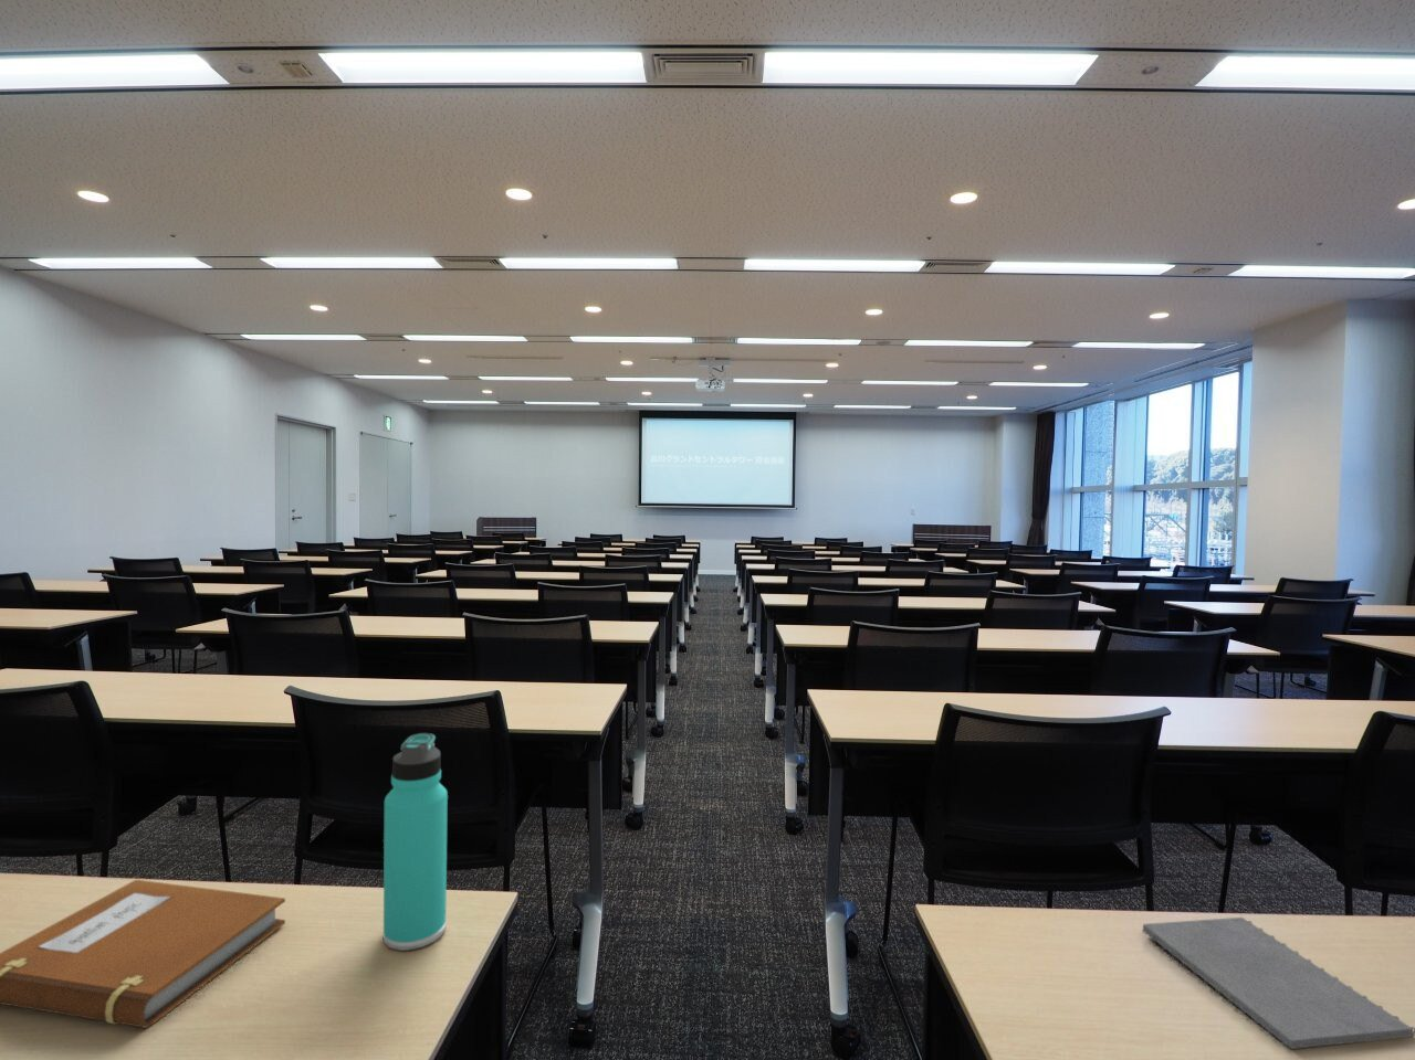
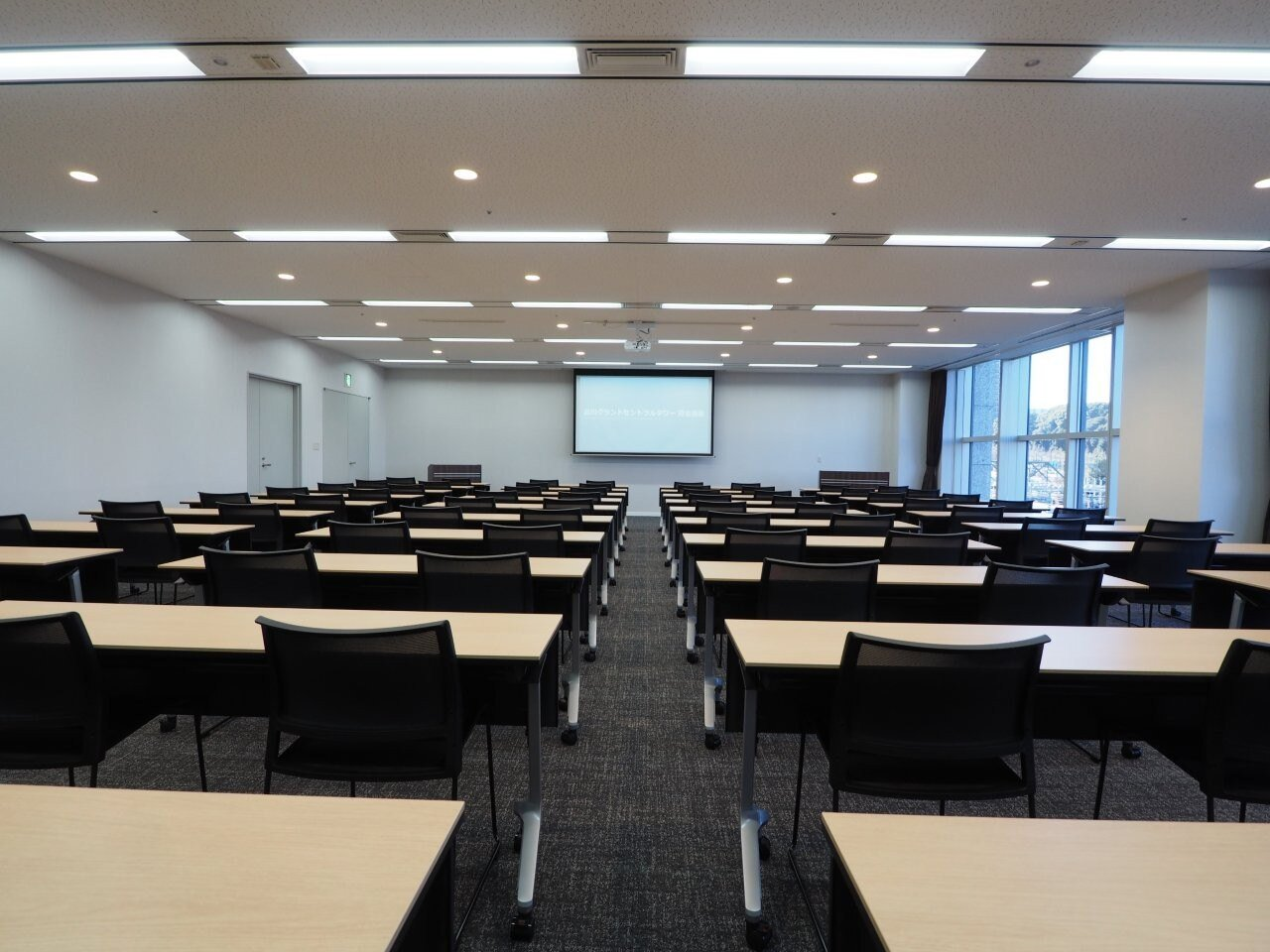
- thermos bottle [382,732,449,952]
- notepad [1141,916,1415,1050]
- notebook [0,879,286,1029]
